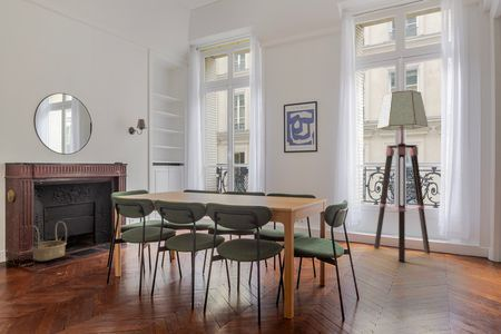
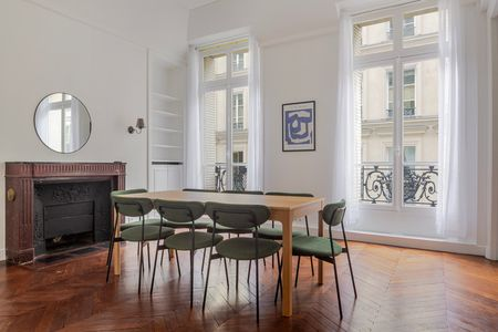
- basket [30,220,68,262]
- floor lamp [373,89,431,263]
